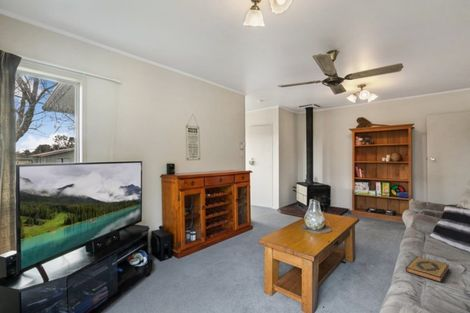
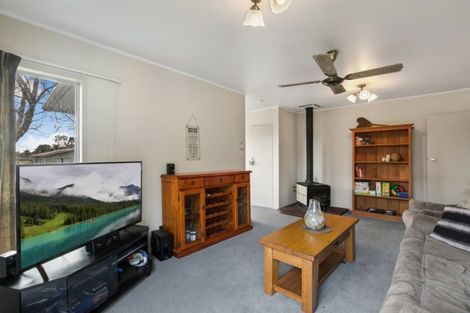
- hardback book [405,256,450,283]
